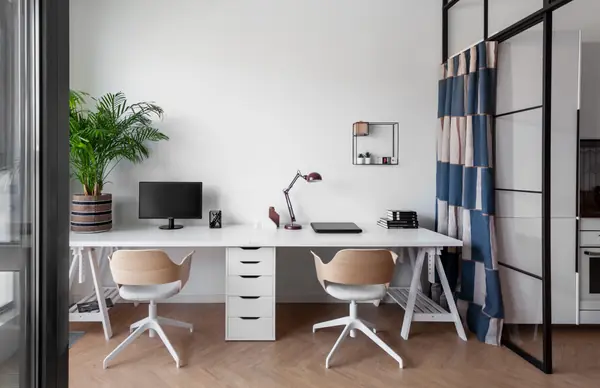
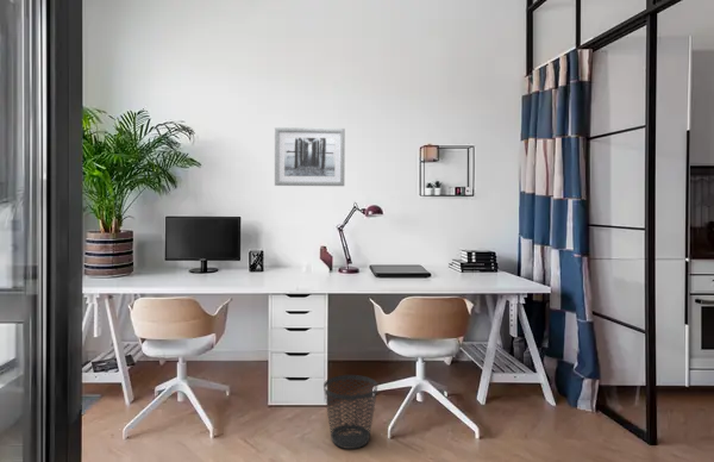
+ wastebasket [322,374,378,450]
+ wall art [274,126,346,187]
